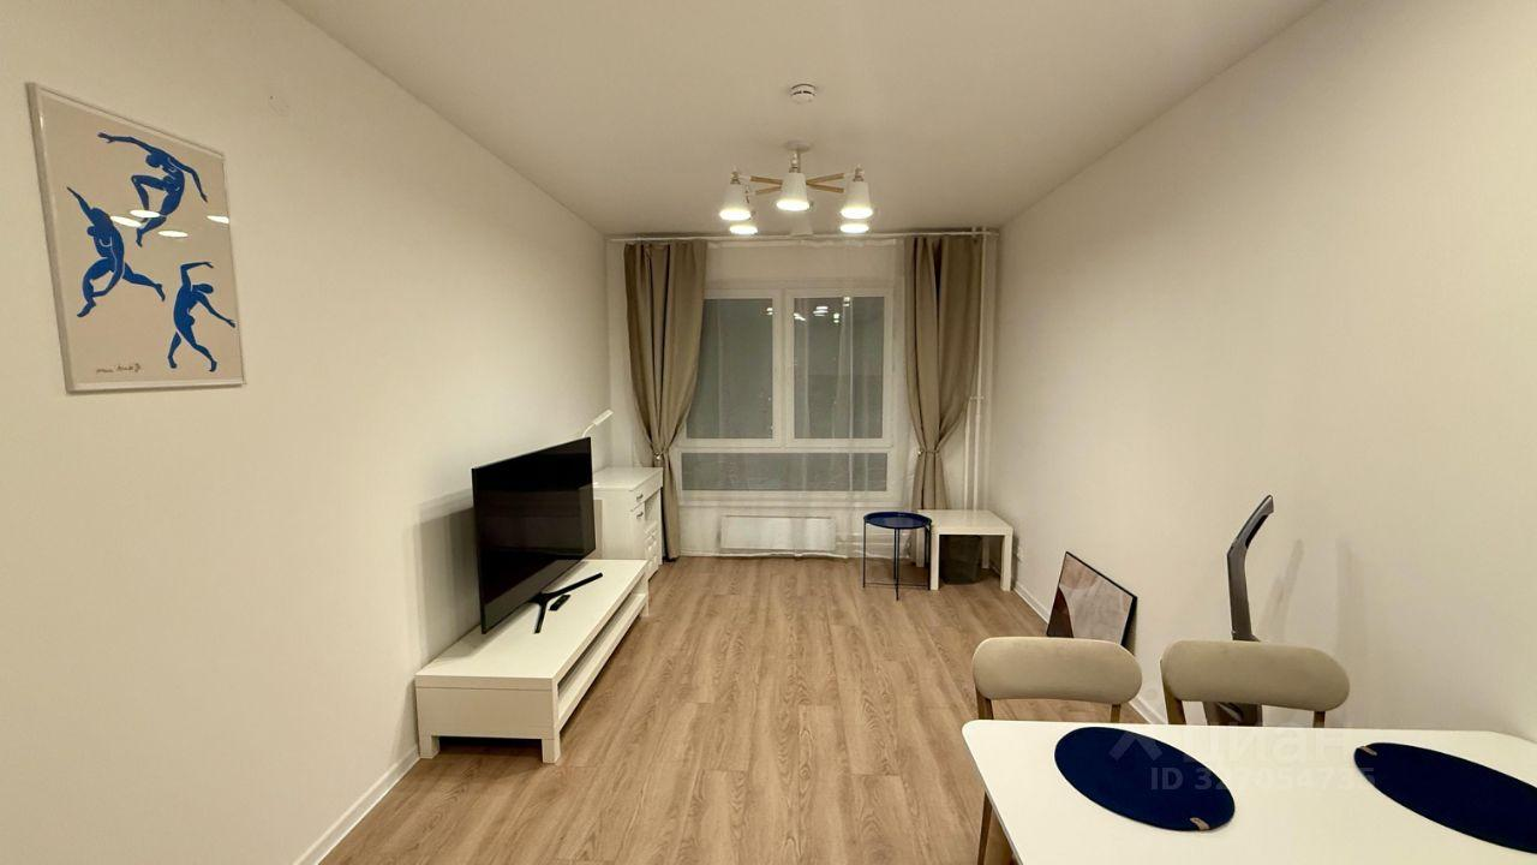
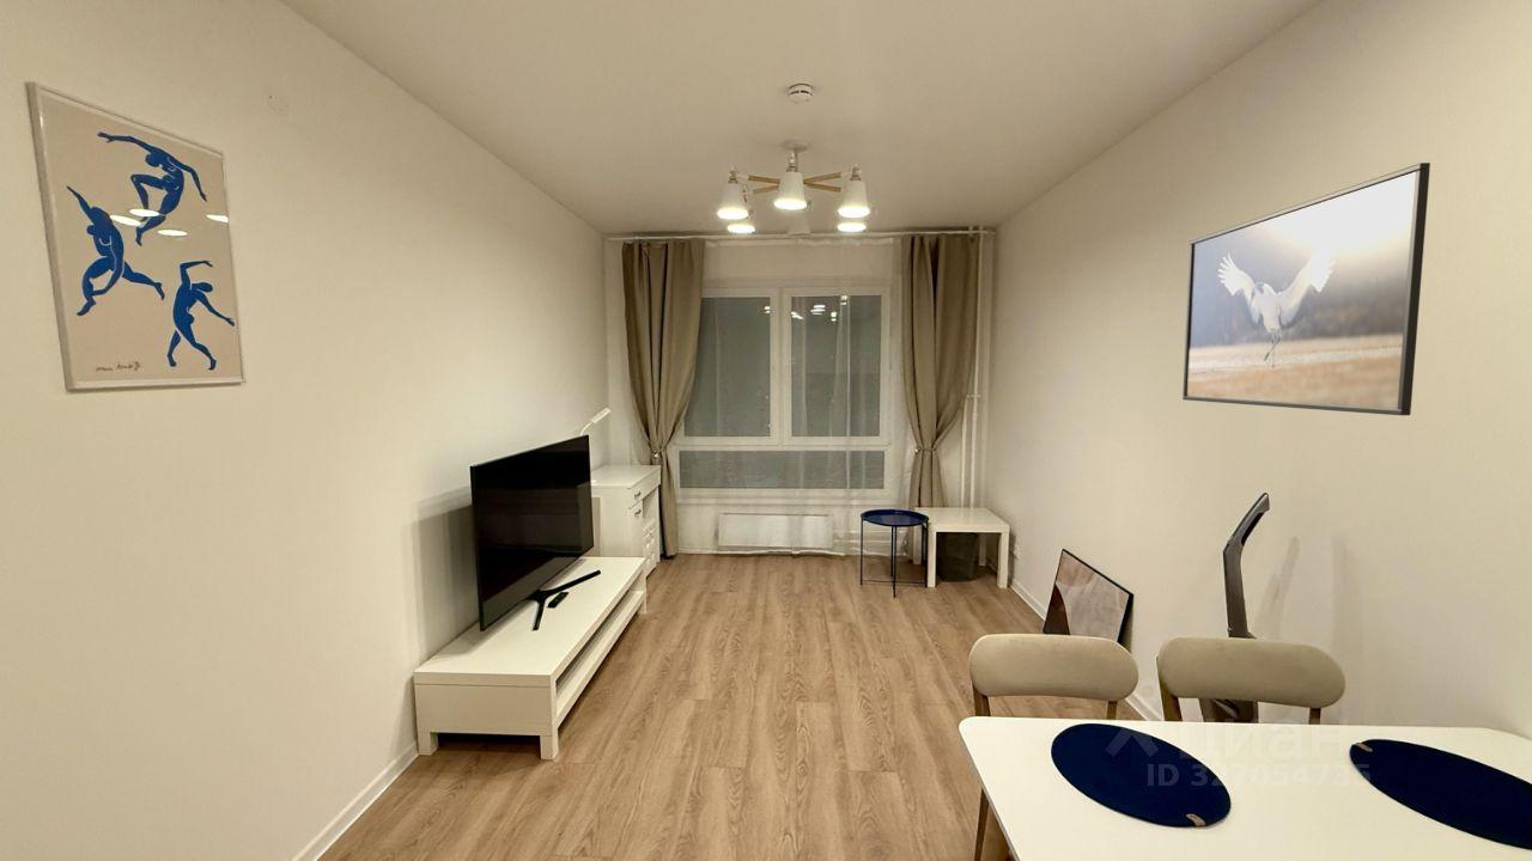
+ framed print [1181,161,1431,416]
